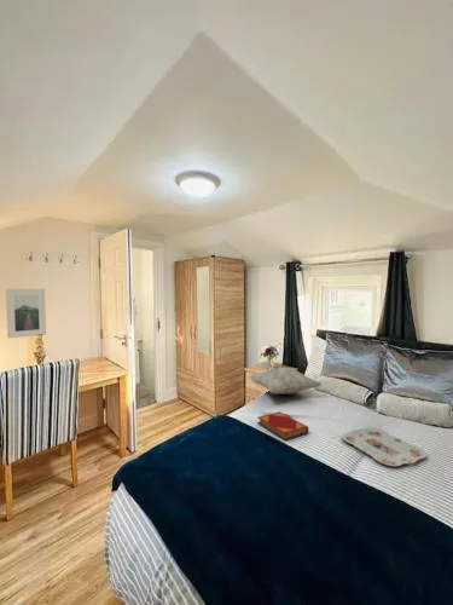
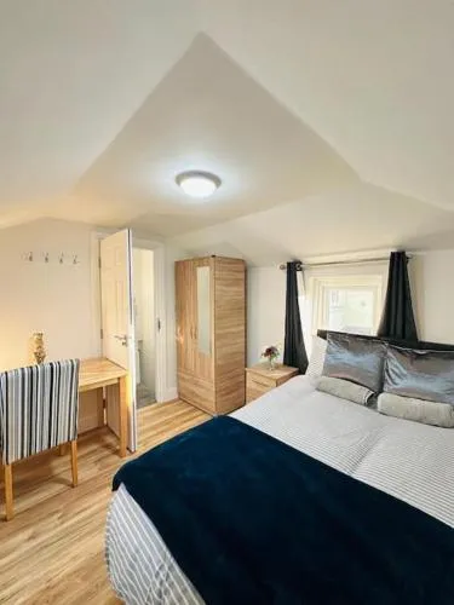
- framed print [5,288,47,339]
- hardback book [256,410,309,442]
- serving tray [341,427,428,467]
- decorative pillow [248,367,323,396]
